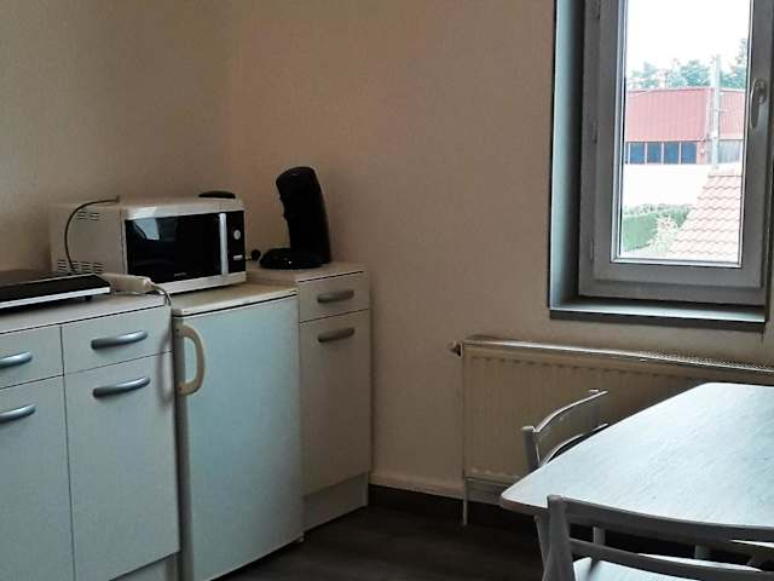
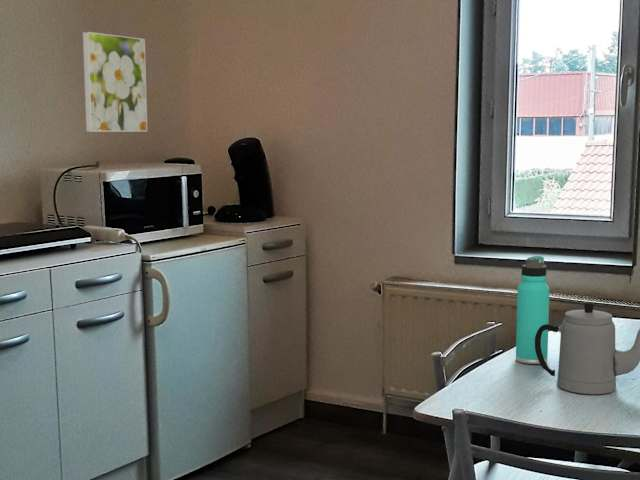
+ teapot [535,301,640,395]
+ thermos bottle [515,255,550,365]
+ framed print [81,31,148,133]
